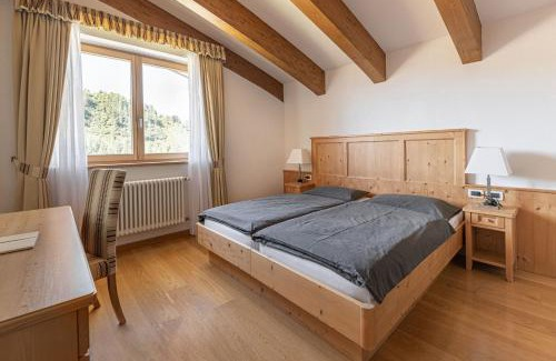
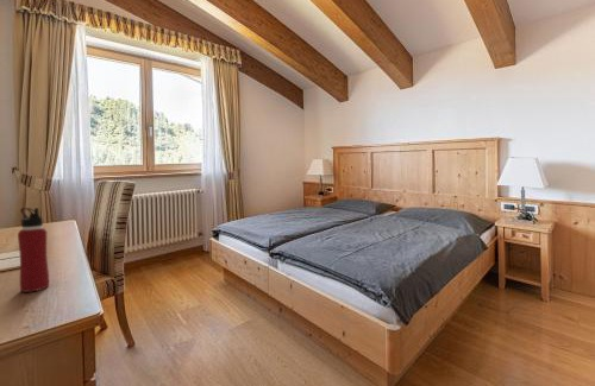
+ water bottle [17,207,50,293]
